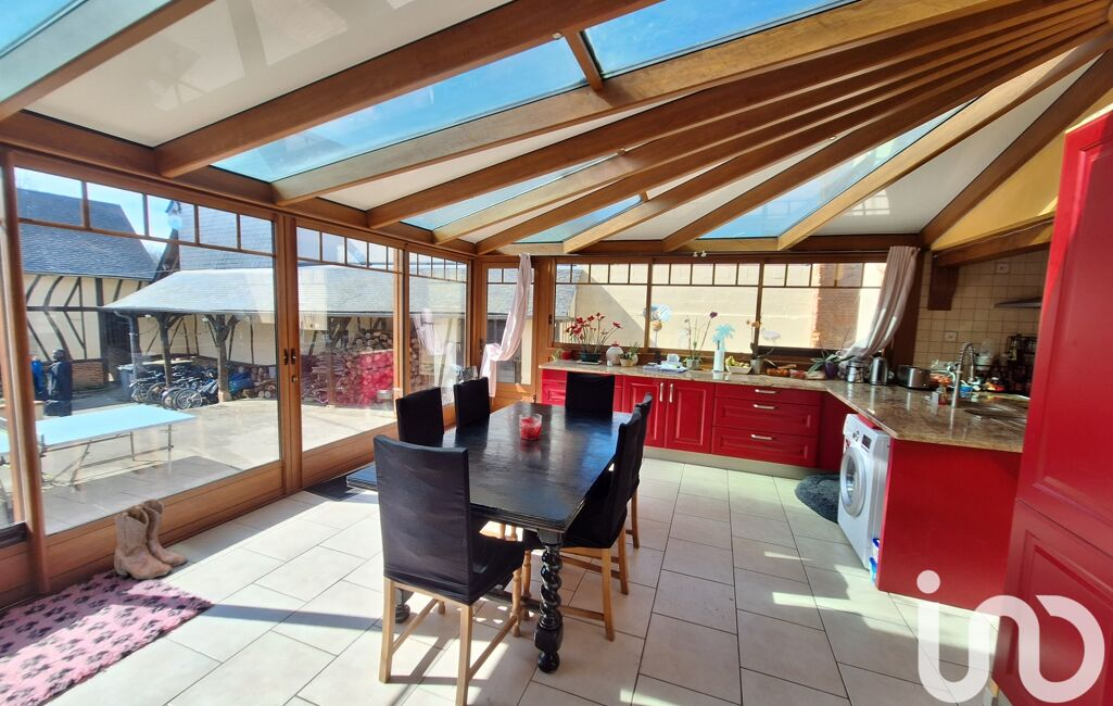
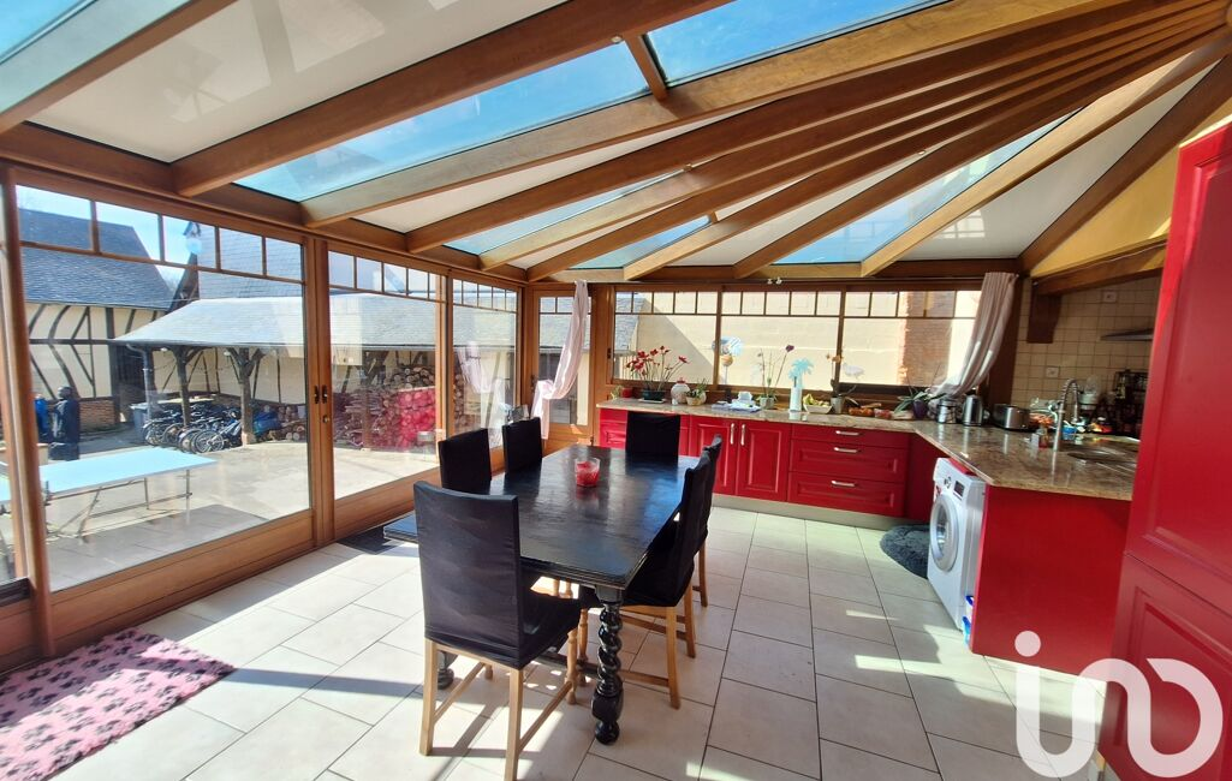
- boots [113,497,189,580]
